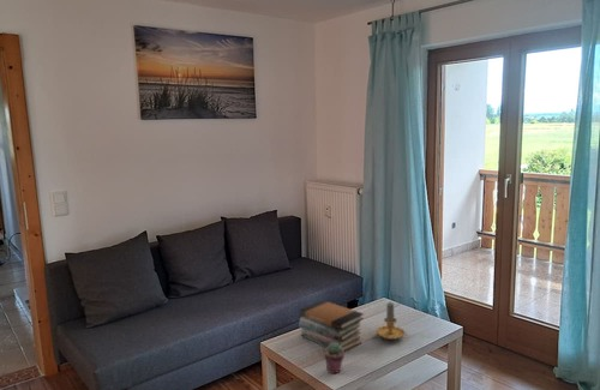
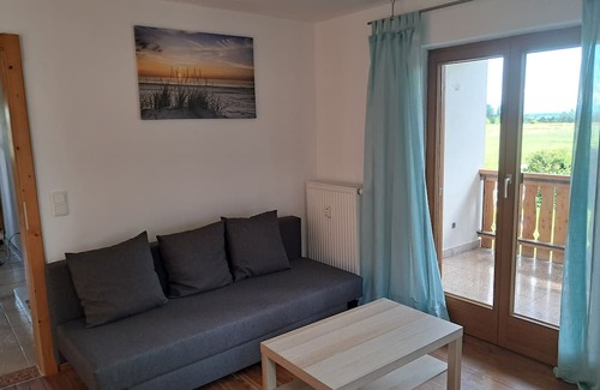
- candle [376,301,408,341]
- potted succulent [322,343,346,374]
- book stack [298,299,365,352]
